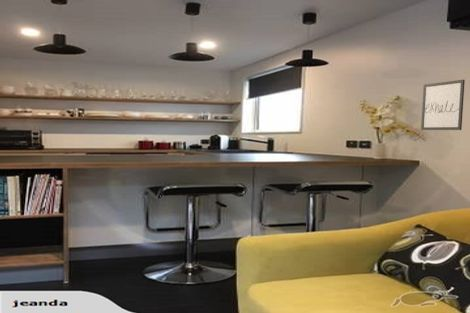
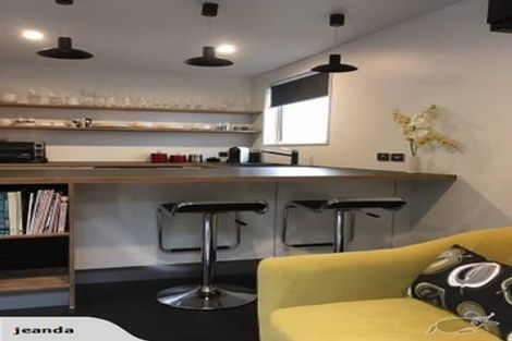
- wall art [420,79,466,131]
